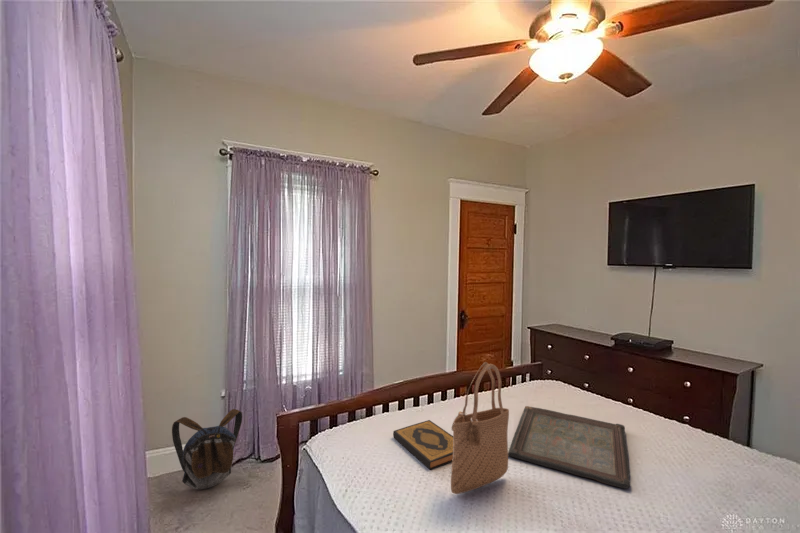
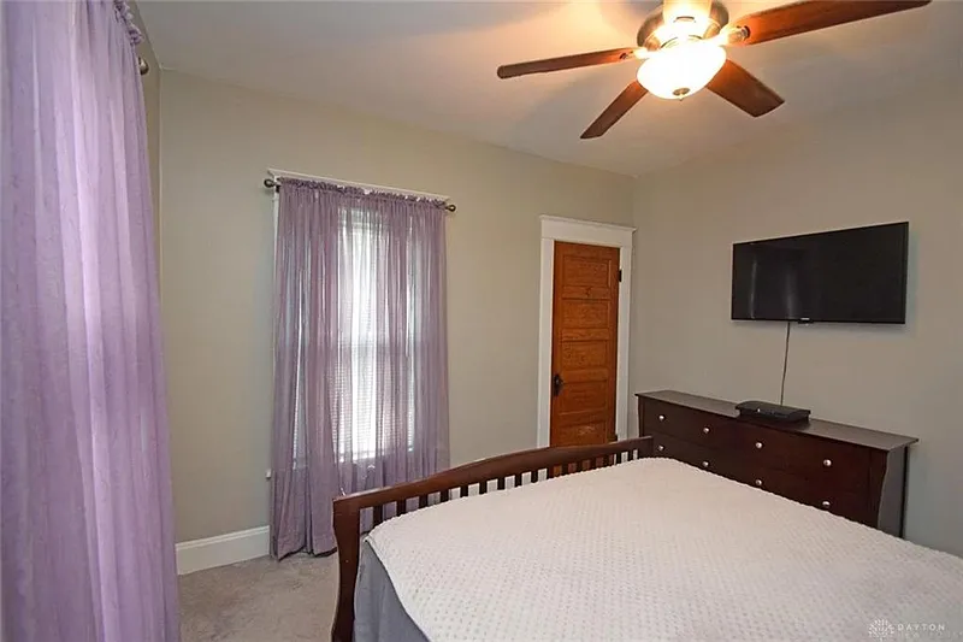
- backpack [171,408,243,490]
- serving tray [508,405,631,489]
- hardback book [392,419,453,470]
- tote bag [450,361,510,495]
